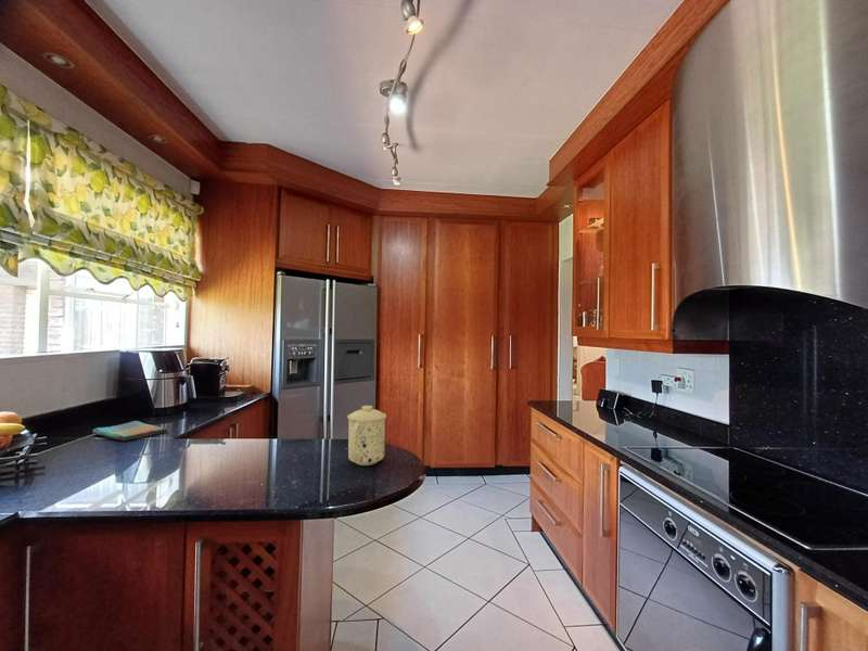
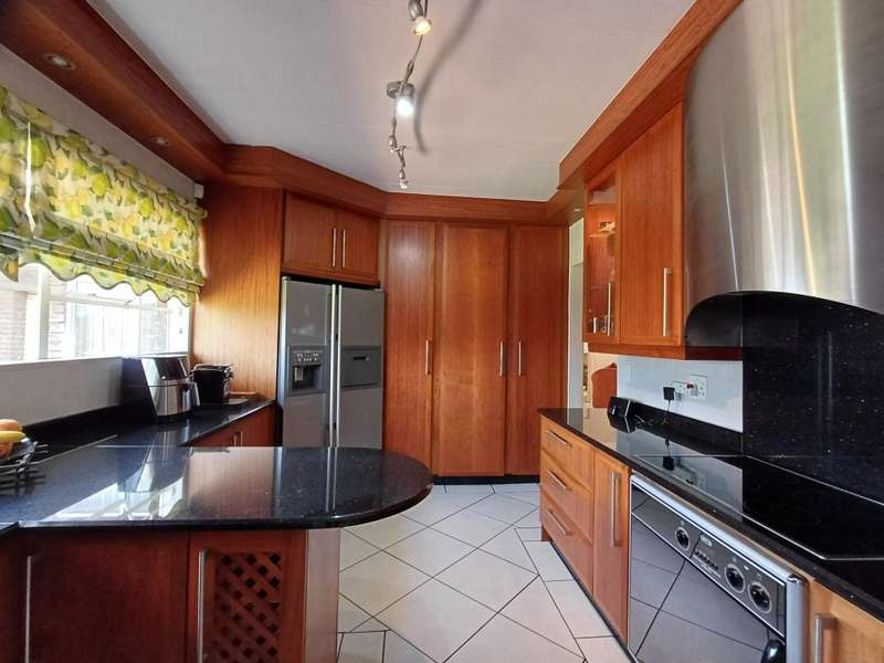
- dish towel [91,420,168,442]
- mug [346,405,387,467]
